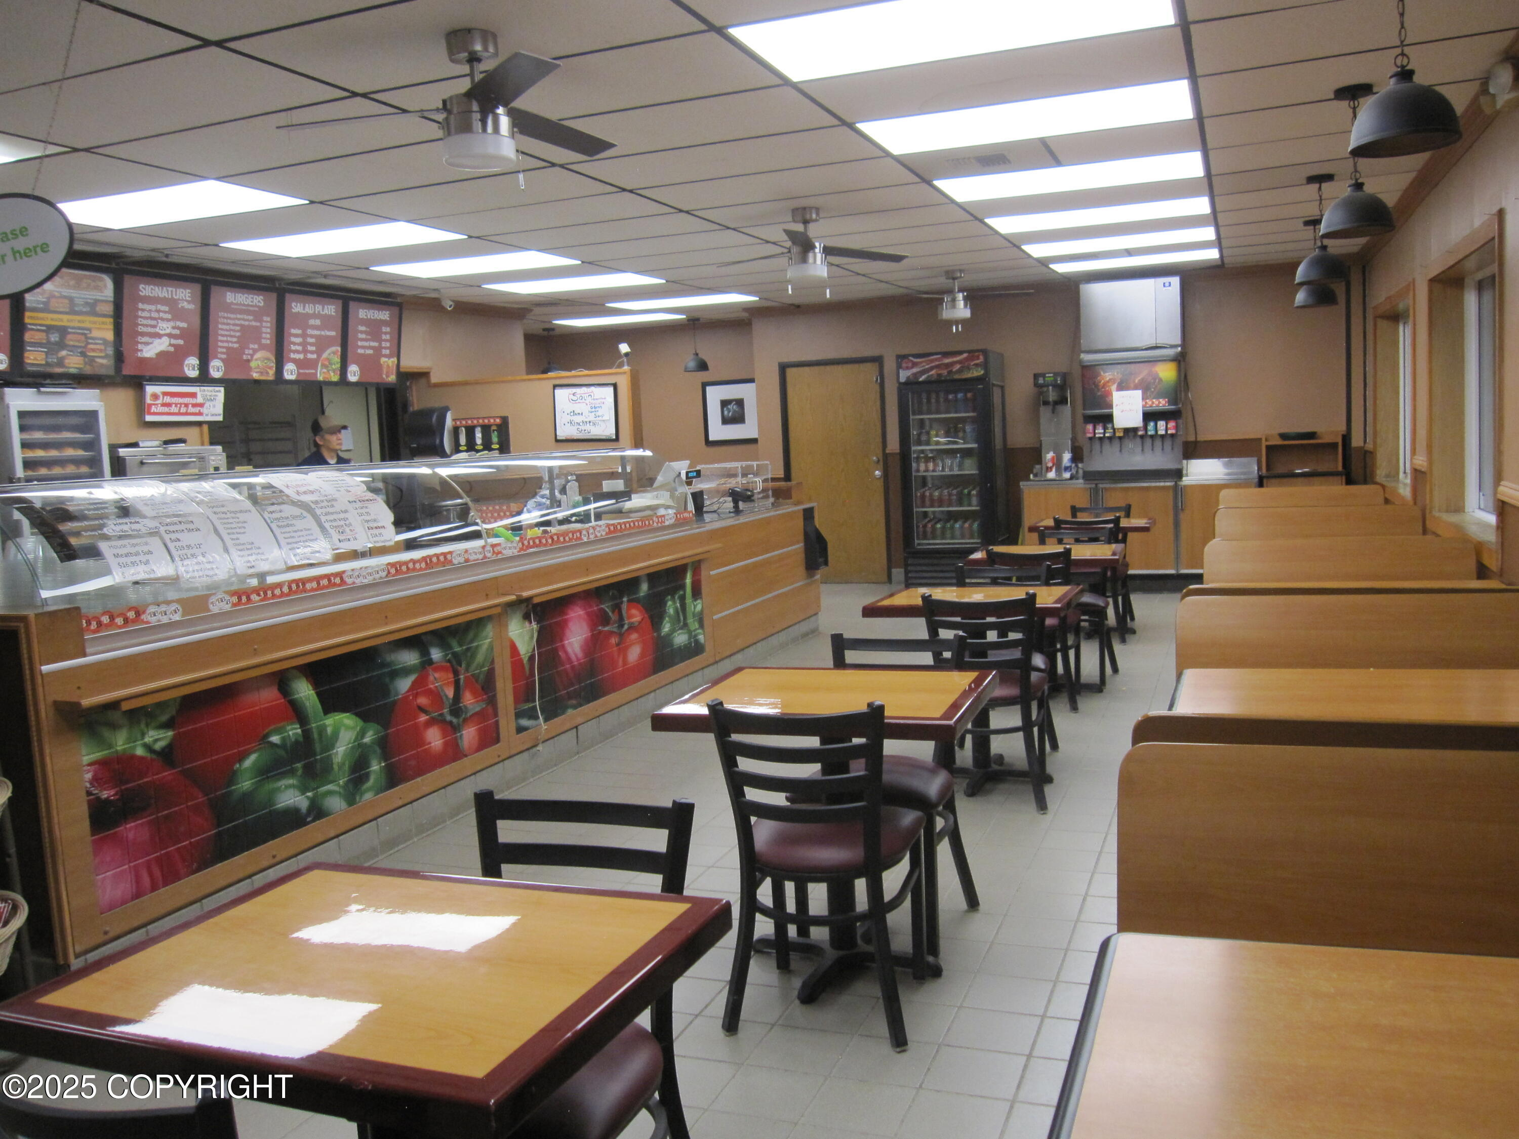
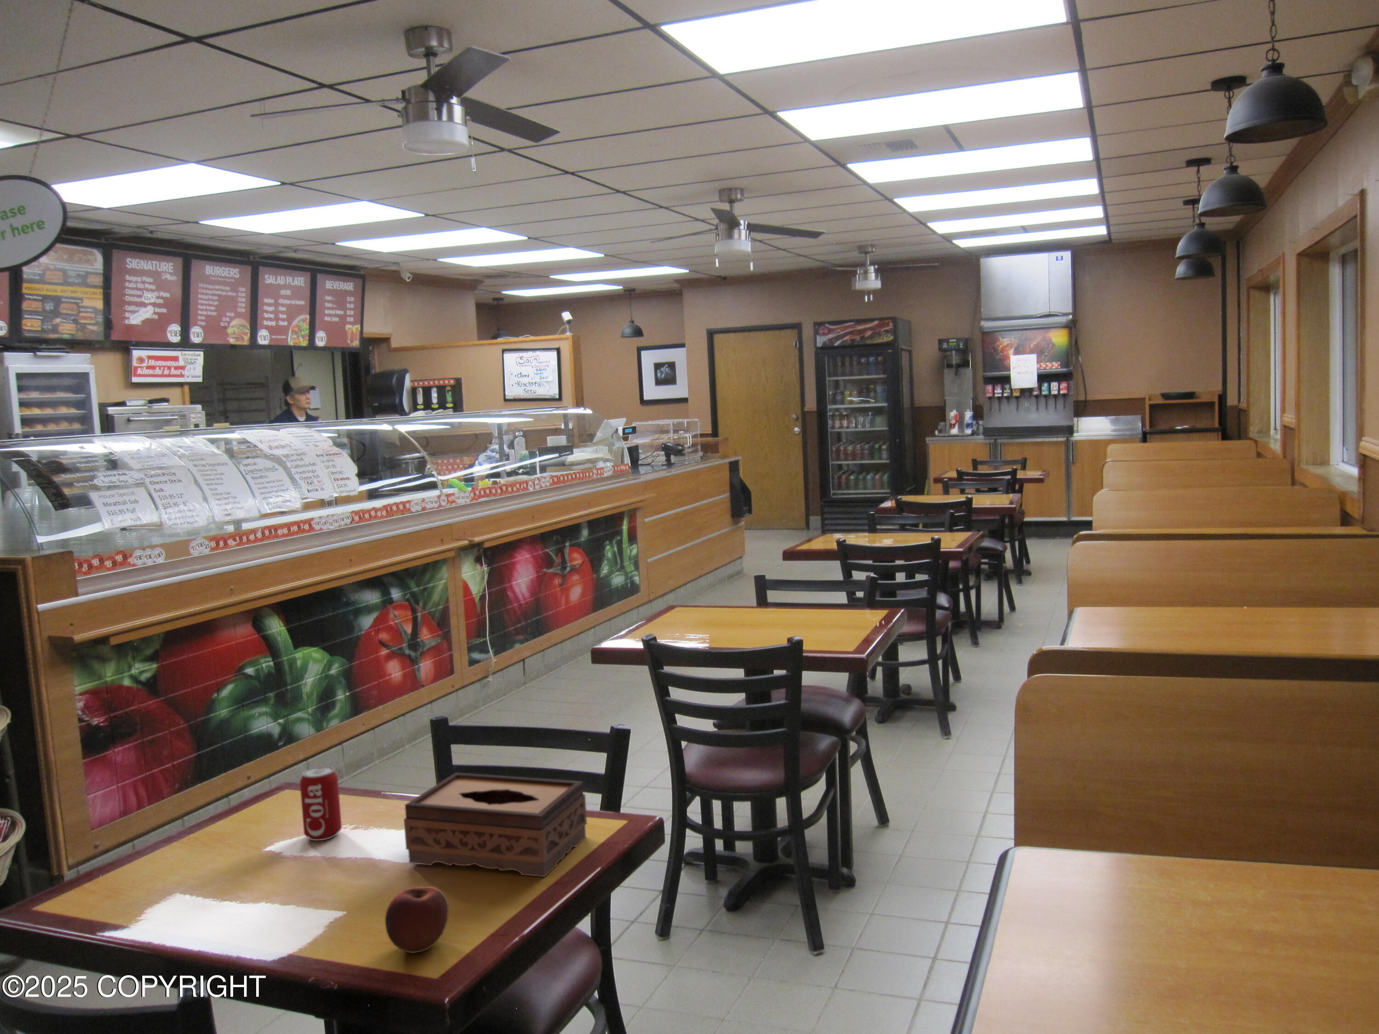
+ beverage can [300,766,342,841]
+ apple [384,886,450,954]
+ tissue box [403,772,587,878]
